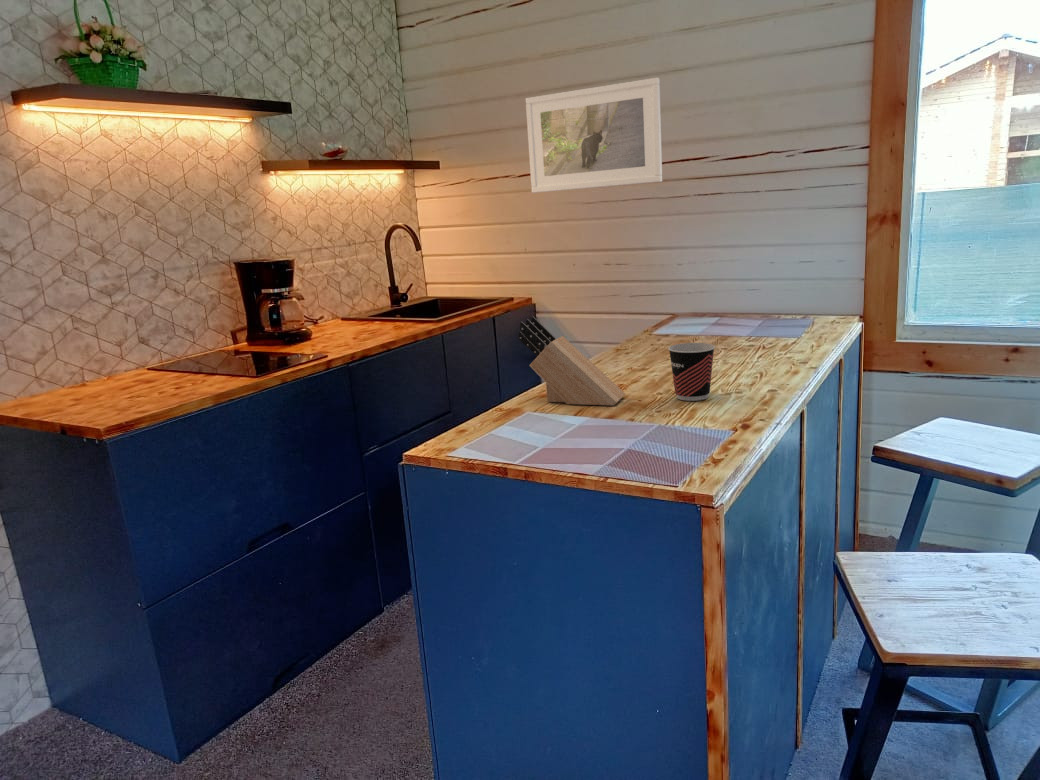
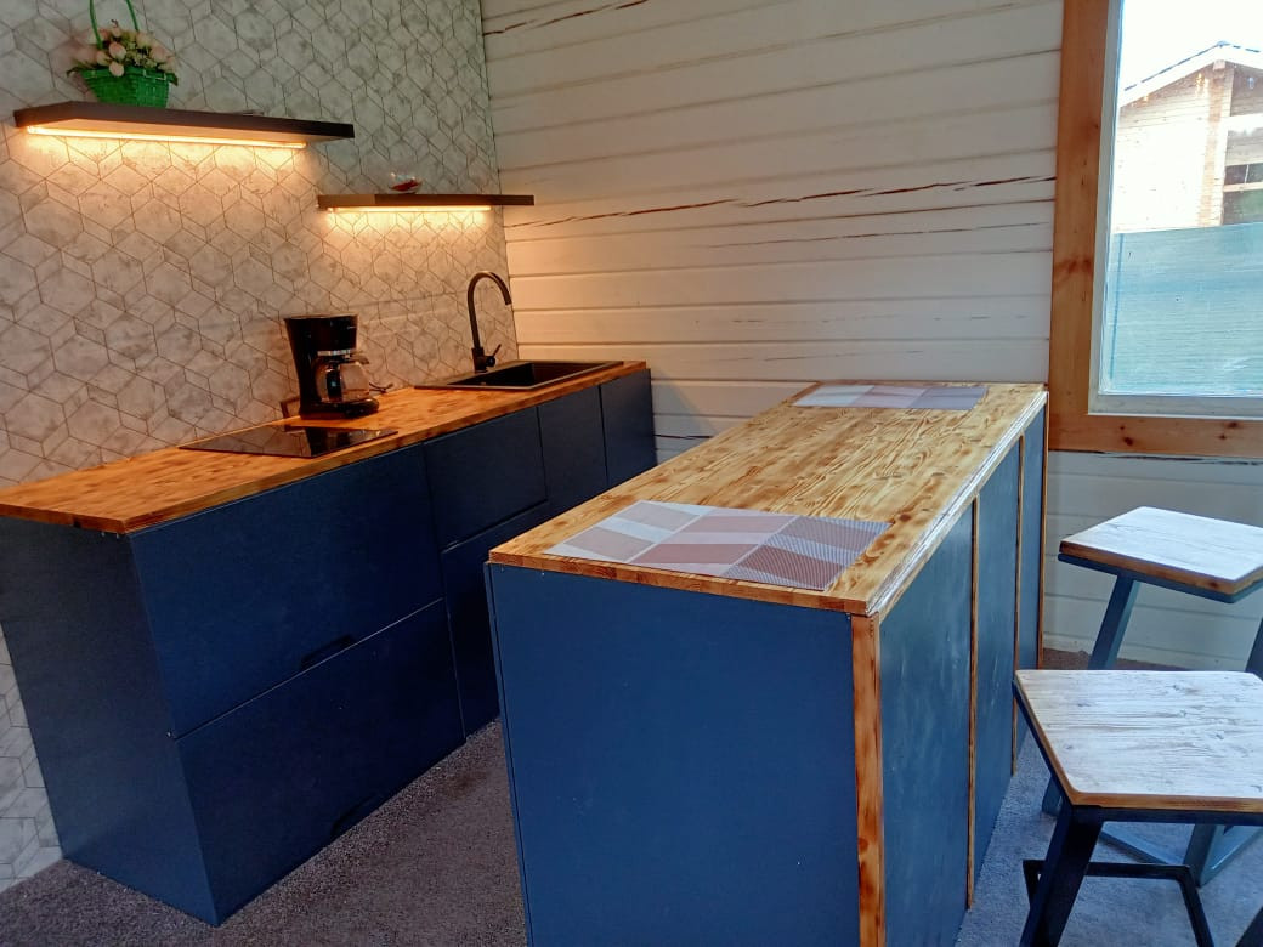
- cup [667,342,716,402]
- knife block [517,316,626,407]
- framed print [525,77,663,194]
